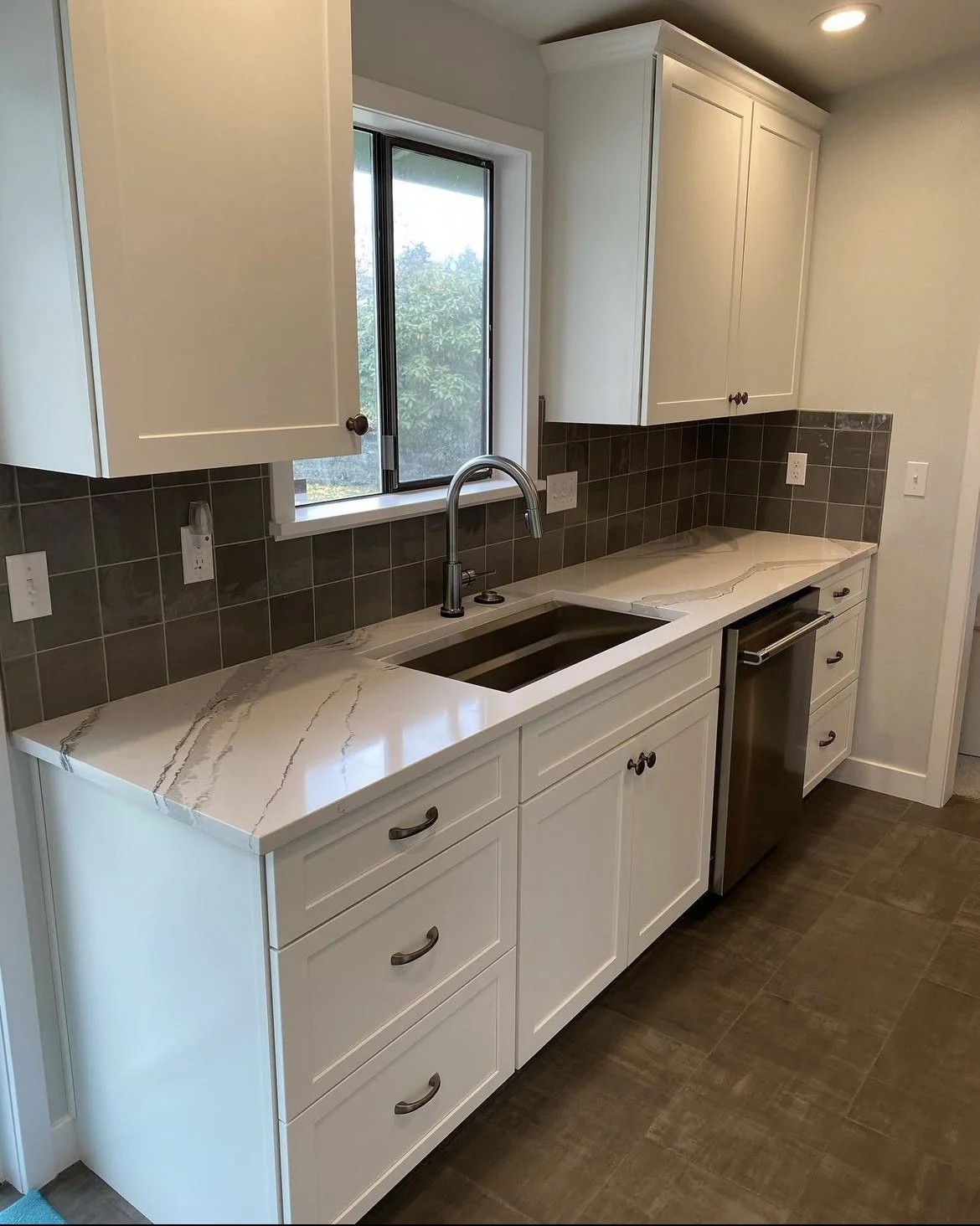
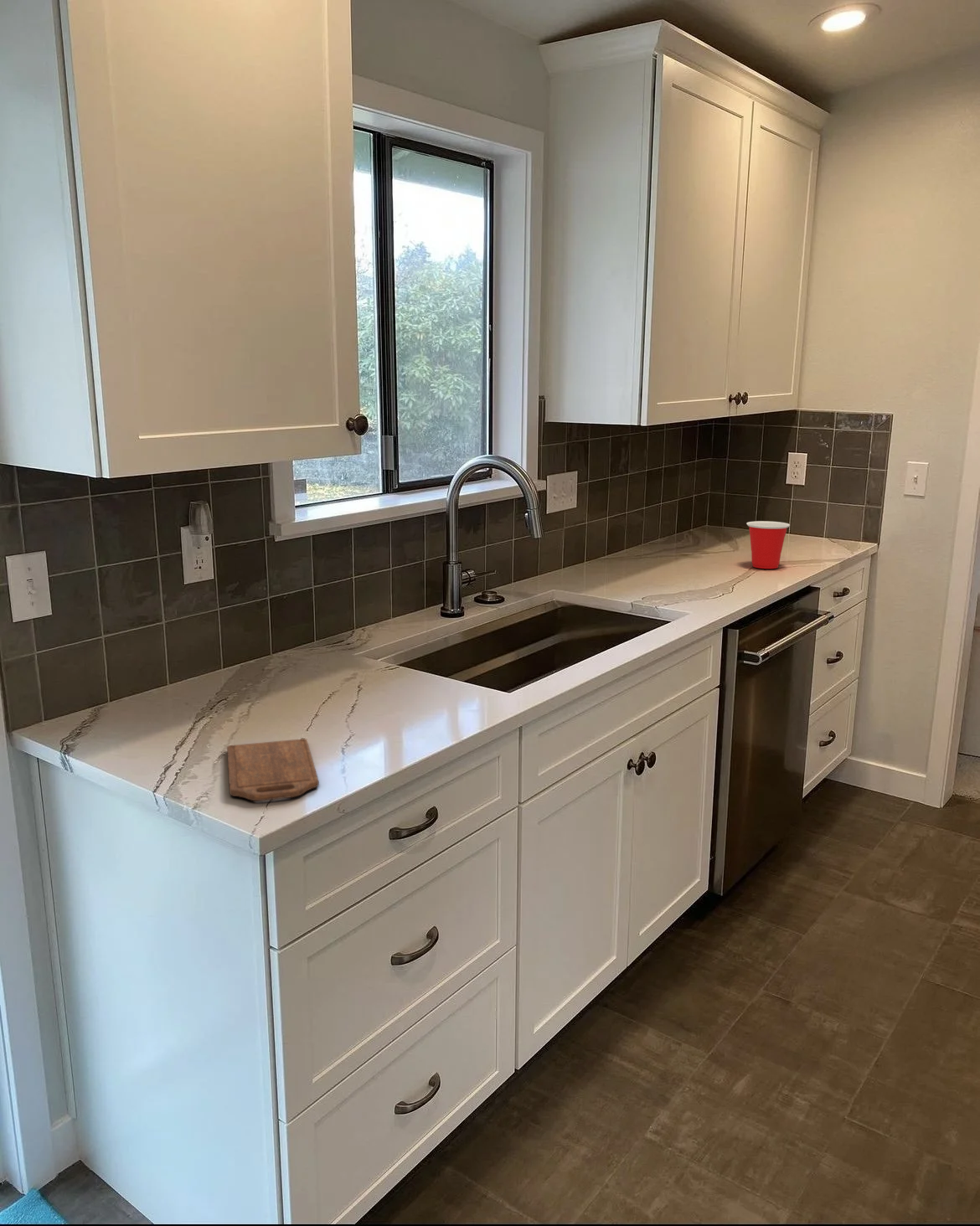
+ cutting board [226,738,320,801]
+ cup [745,520,791,569]
